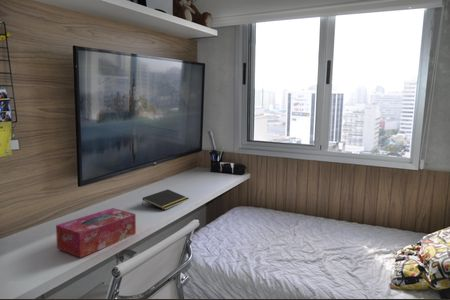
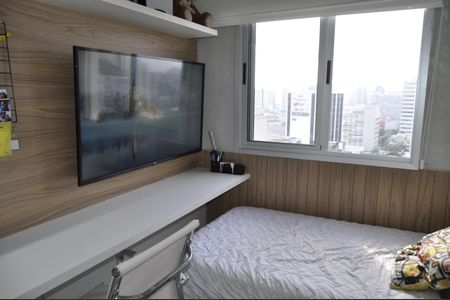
- tissue box [55,207,137,259]
- notepad [141,188,190,211]
